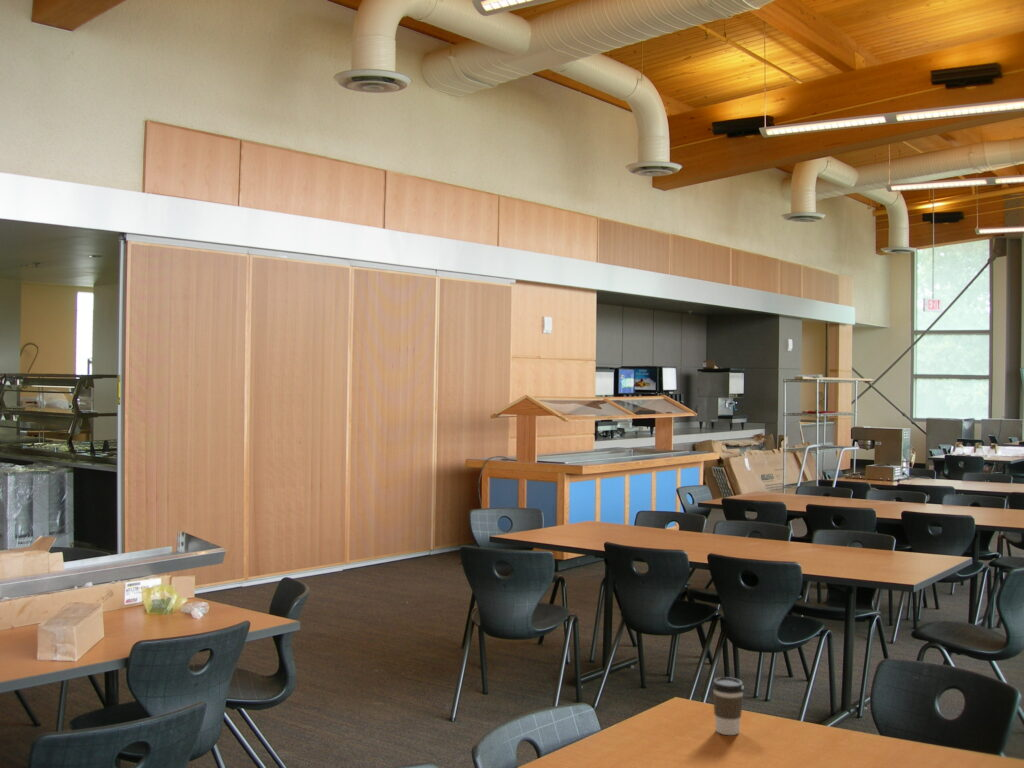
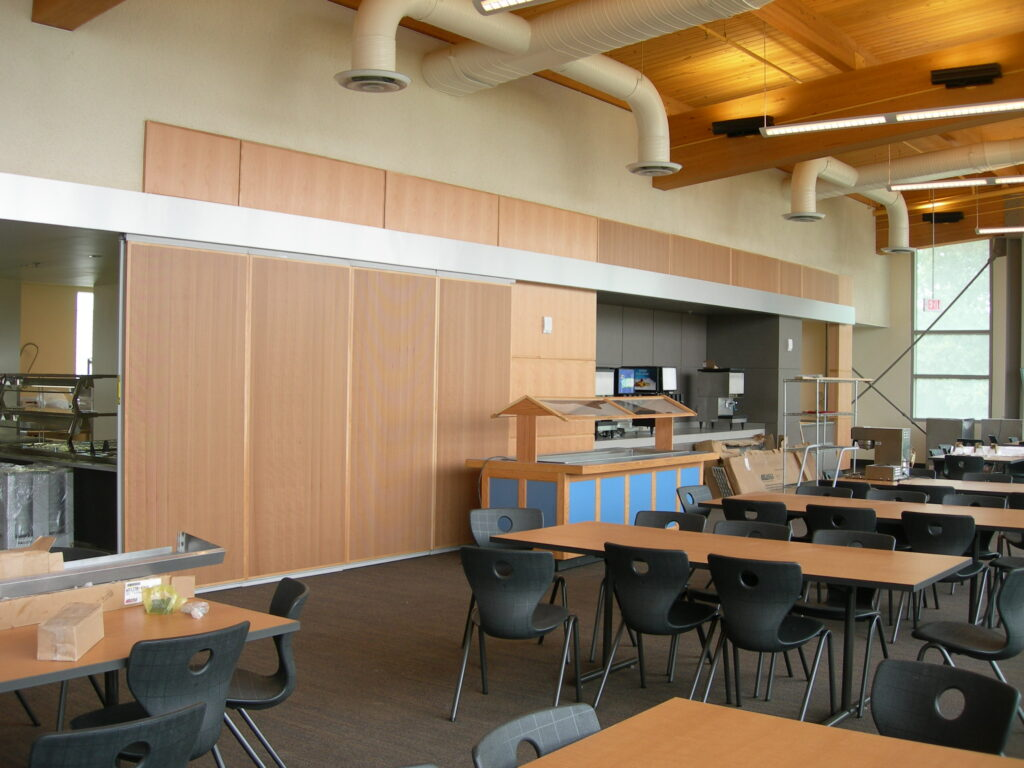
- coffee cup [711,676,745,736]
